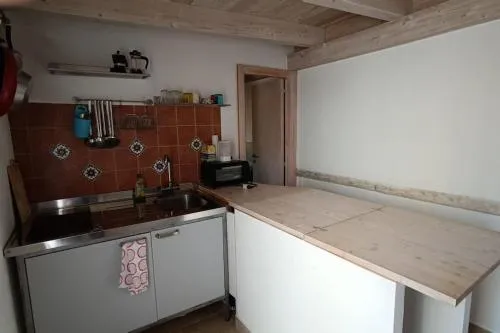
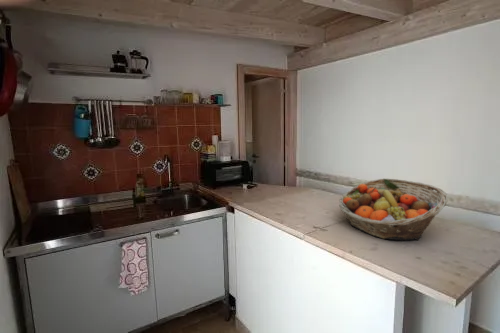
+ fruit basket [338,178,448,241]
